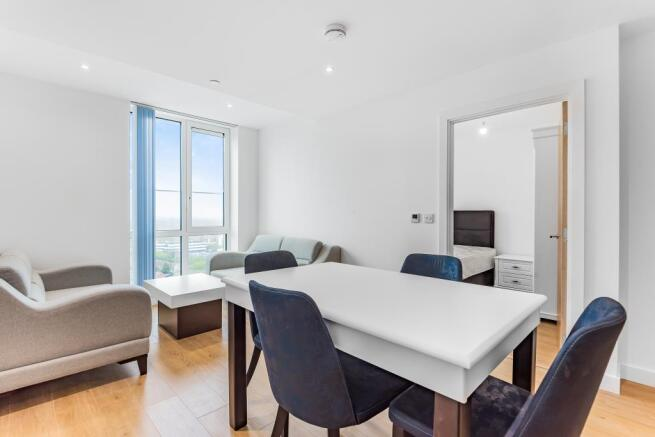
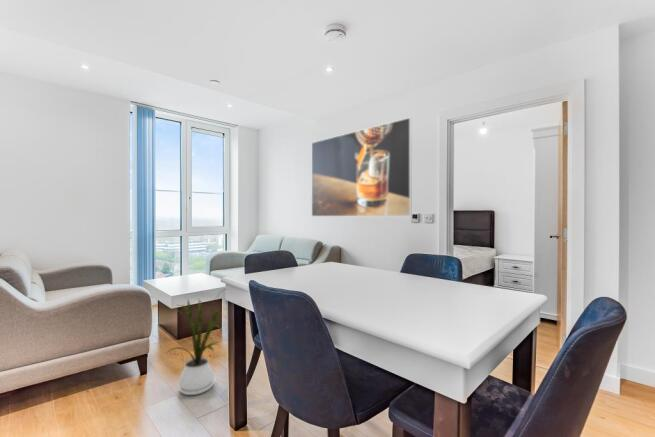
+ house plant [165,288,226,396]
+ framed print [311,117,413,217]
